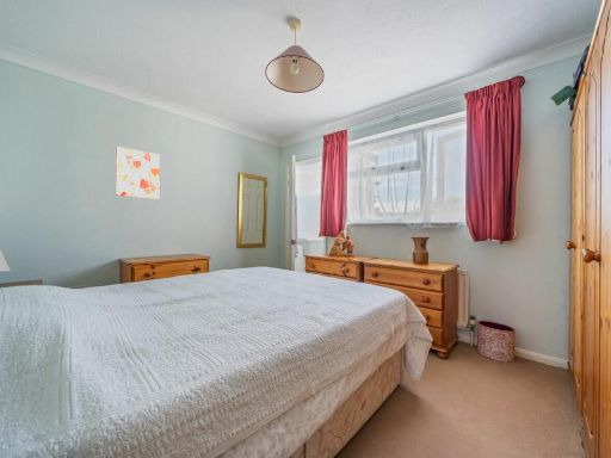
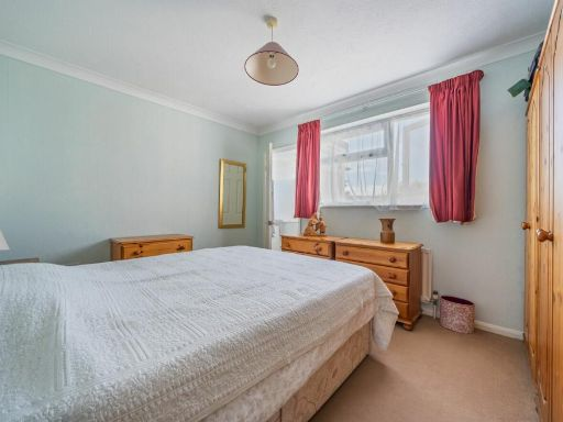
- wall art [115,146,161,200]
